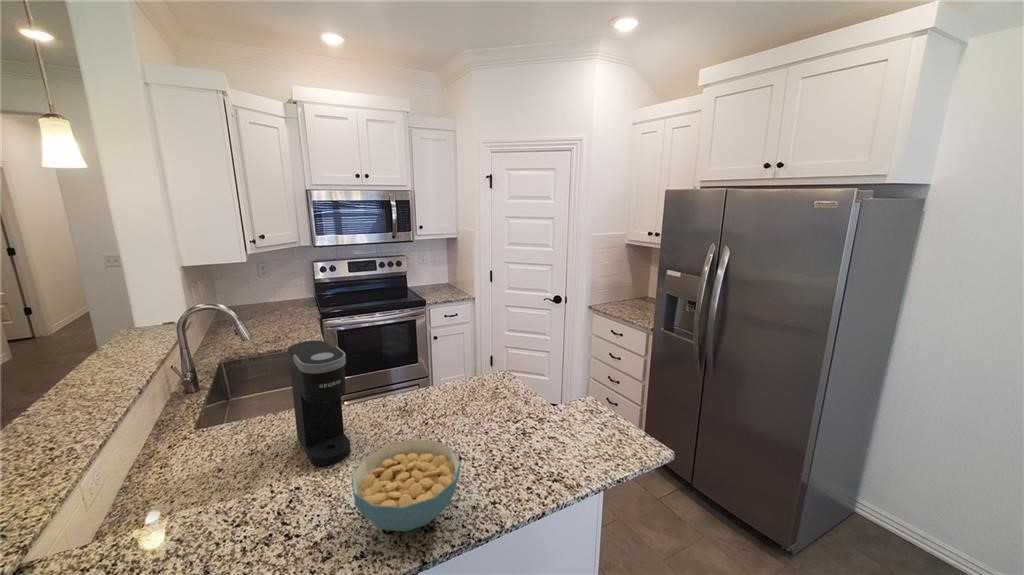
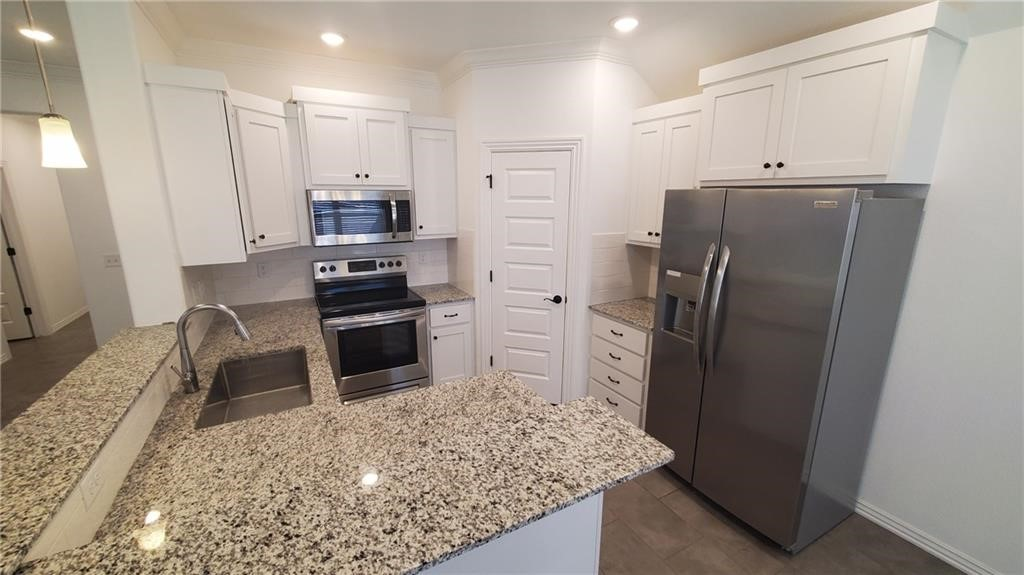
- cereal bowl [350,438,462,532]
- coffee maker [287,340,352,468]
